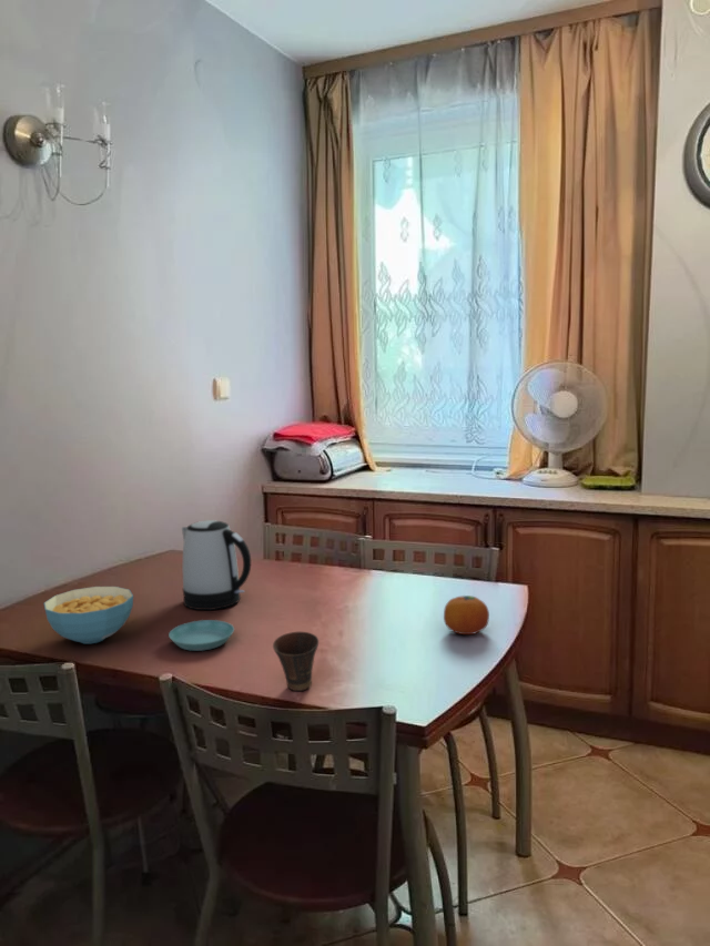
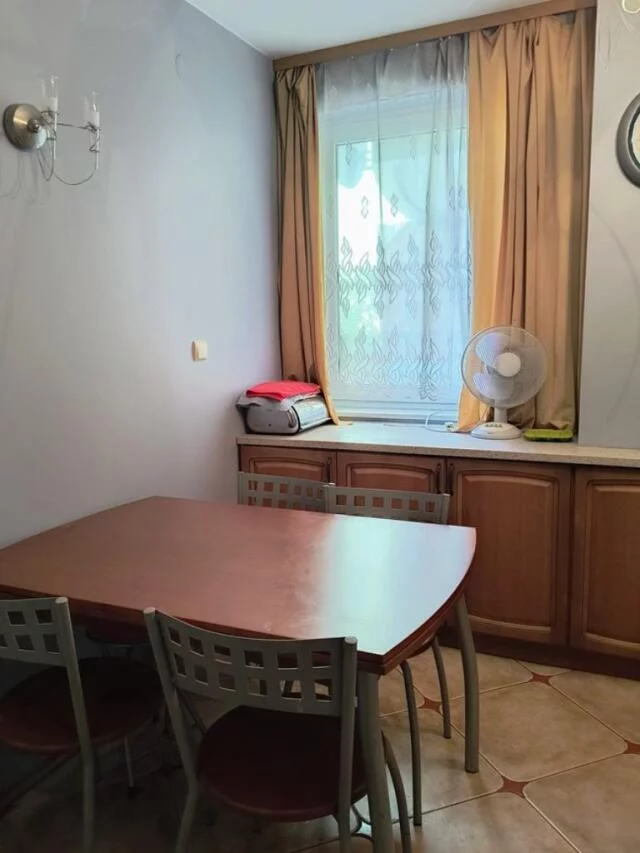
- cereal bowl [43,586,134,644]
- kettle [181,519,252,611]
- cup [272,631,320,692]
- fruit [443,594,490,635]
- saucer [168,619,235,652]
